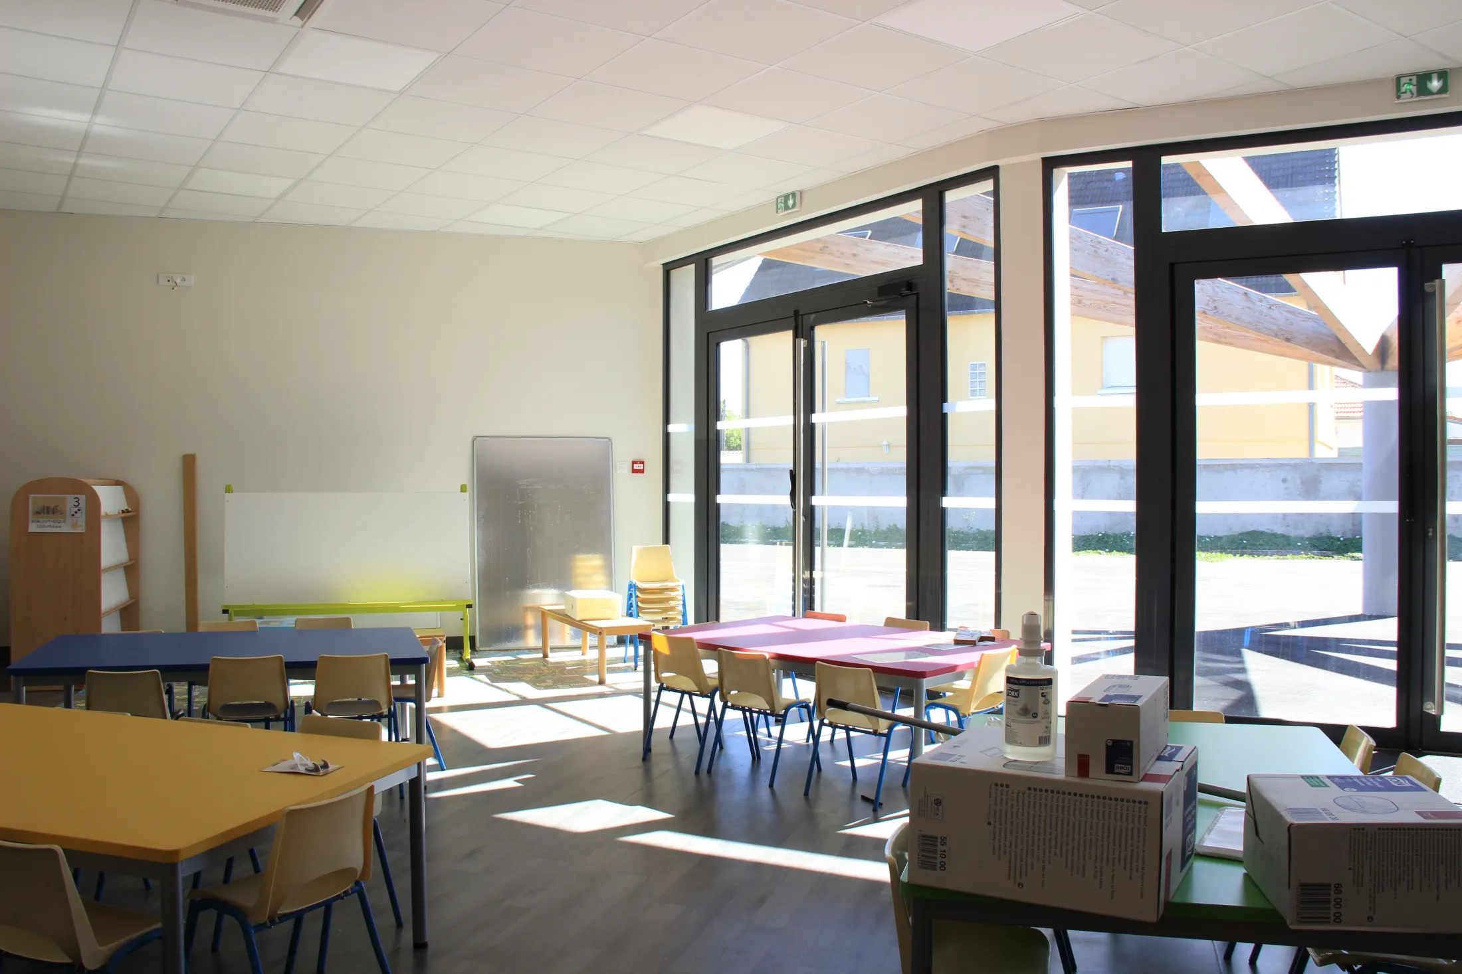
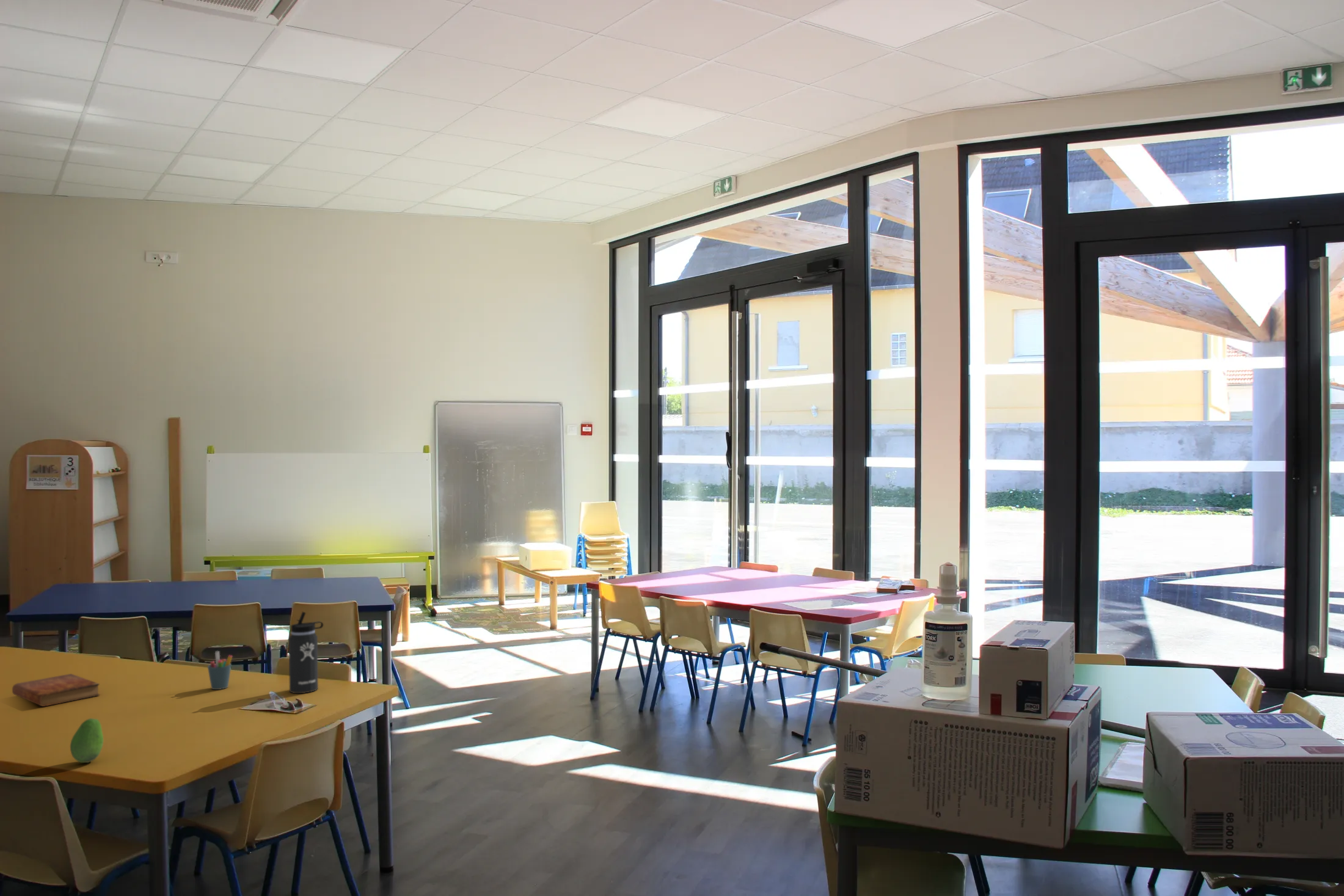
+ fruit [70,718,104,763]
+ thermos bottle [288,611,324,694]
+ bible [12,673,100,707]
+ pen holder [207,650,233,690]
